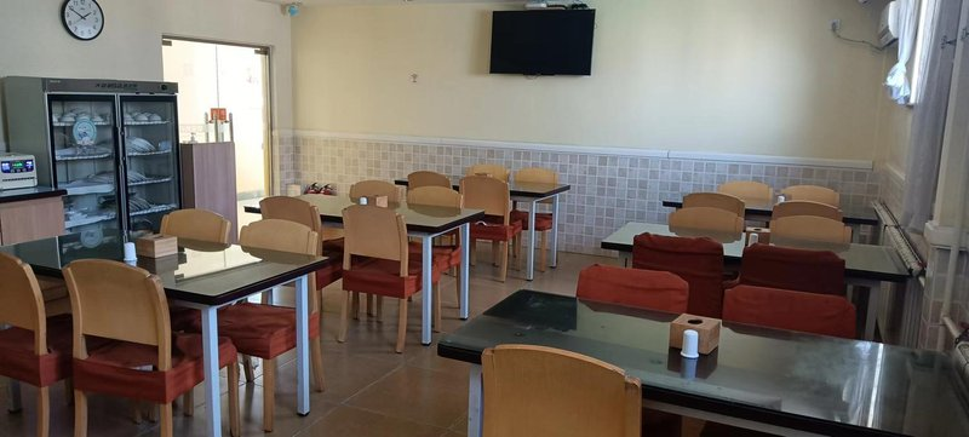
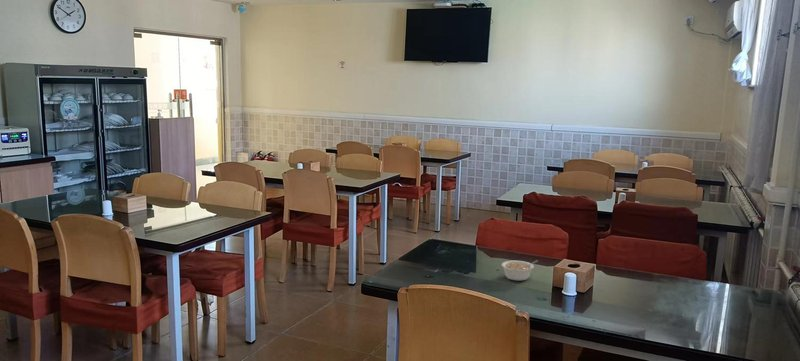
+ legume [501,259,539,282]
